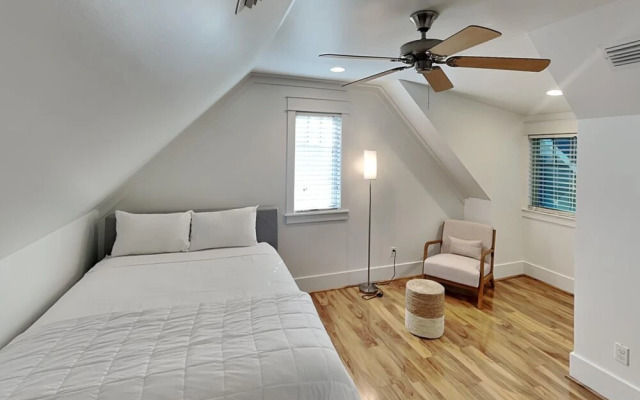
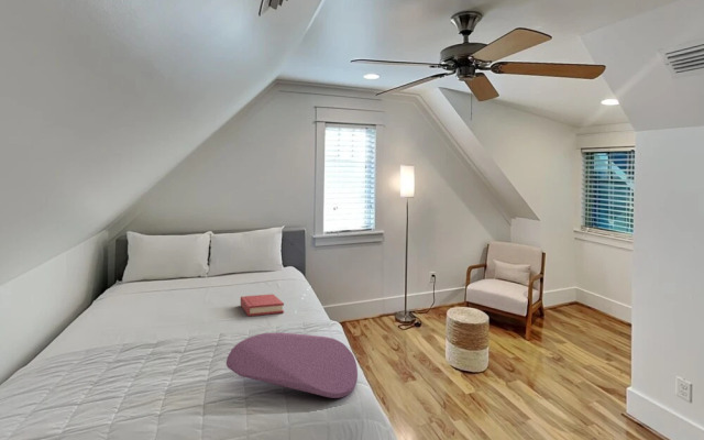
+ cushion [226,331,359,399]
+ hardback book [240,294,285,317]
